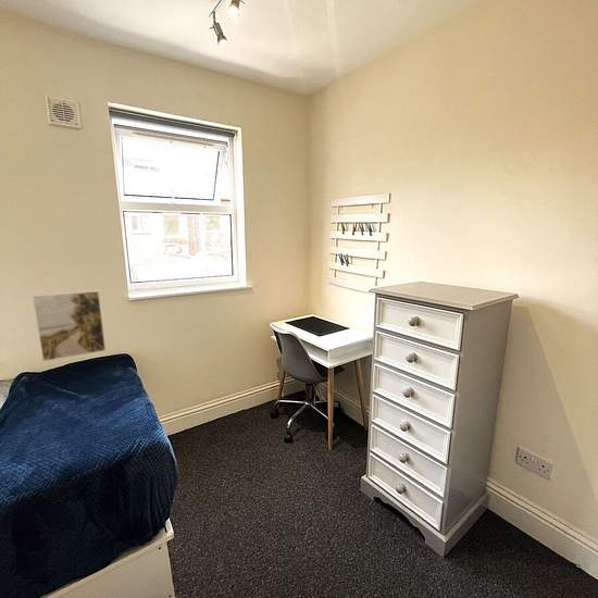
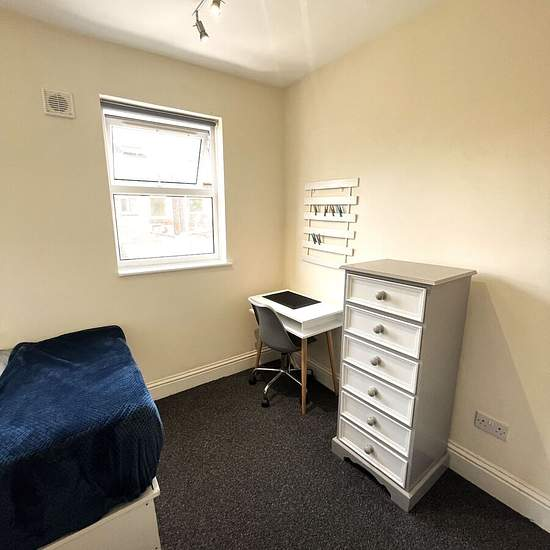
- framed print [32,289,107,362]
